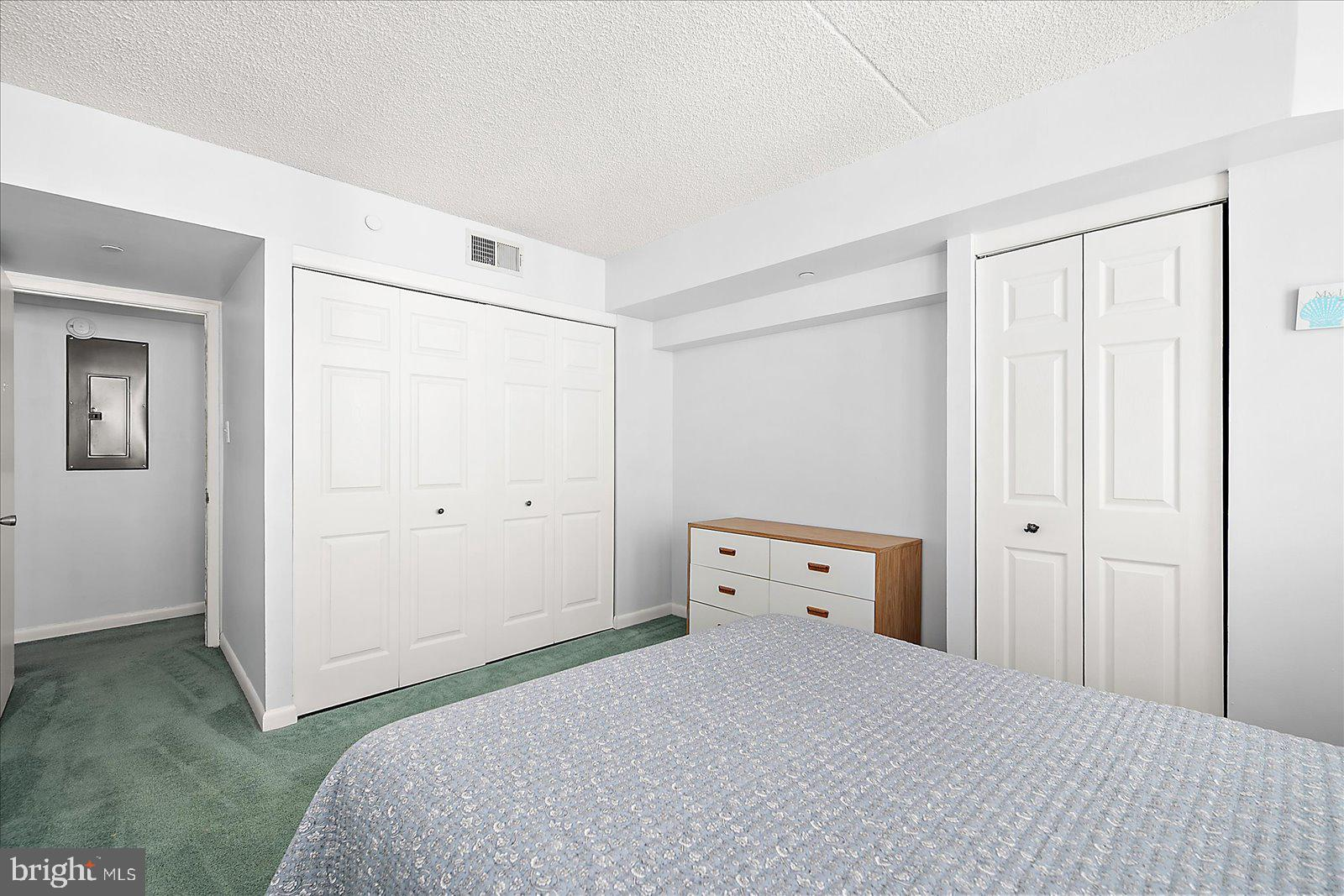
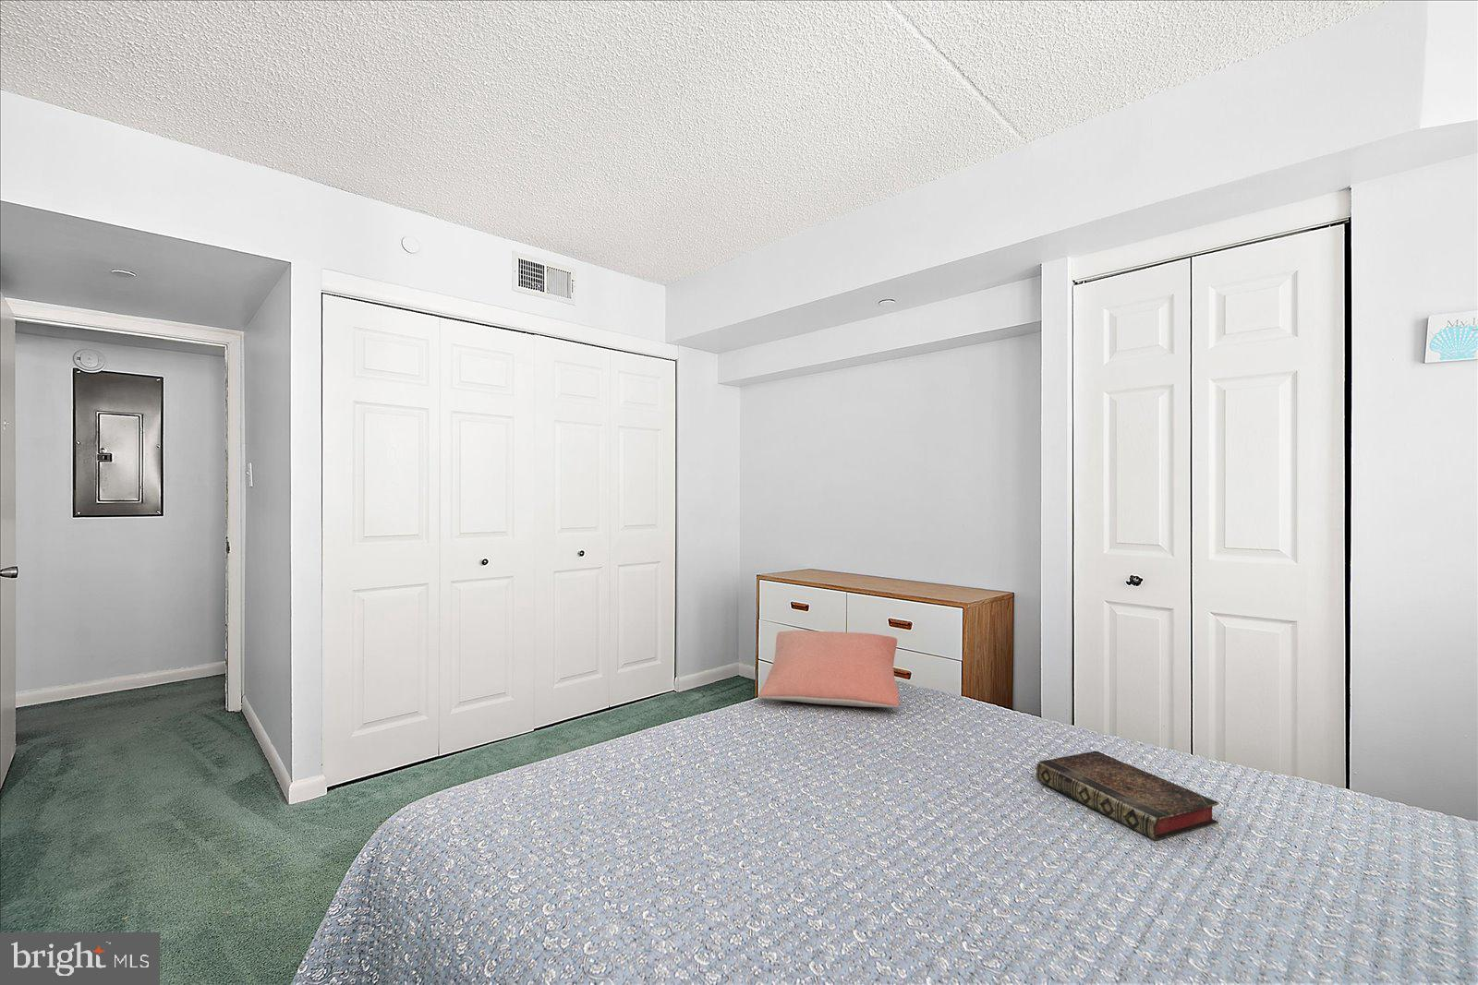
+ pillow [758,630,900,708]
+ book [1036,750,1221,842]
